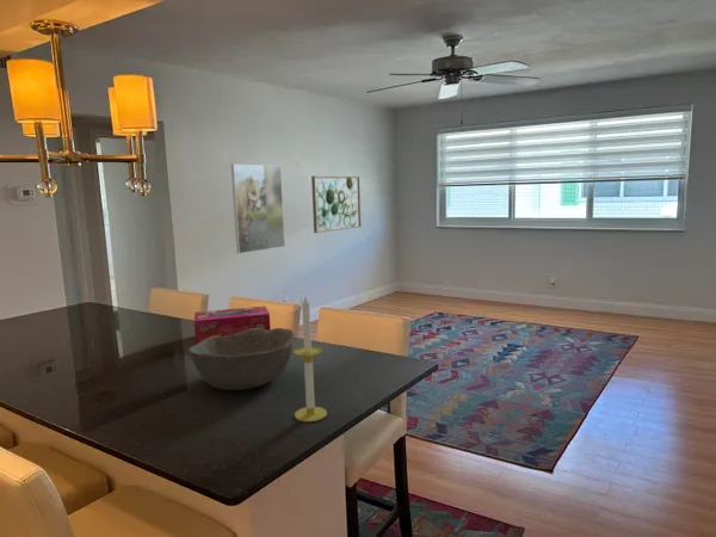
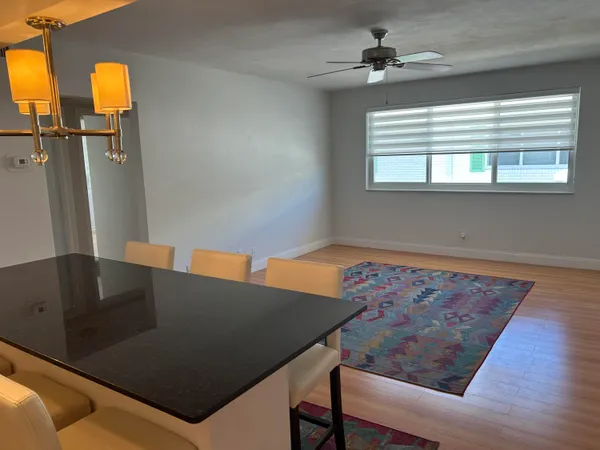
- wall art [310,174,362,234]
- bowl [187,327,296,391]
- candle [292,296,328,424]
- tissue box [193,305,272,345]
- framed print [230,163,286,255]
